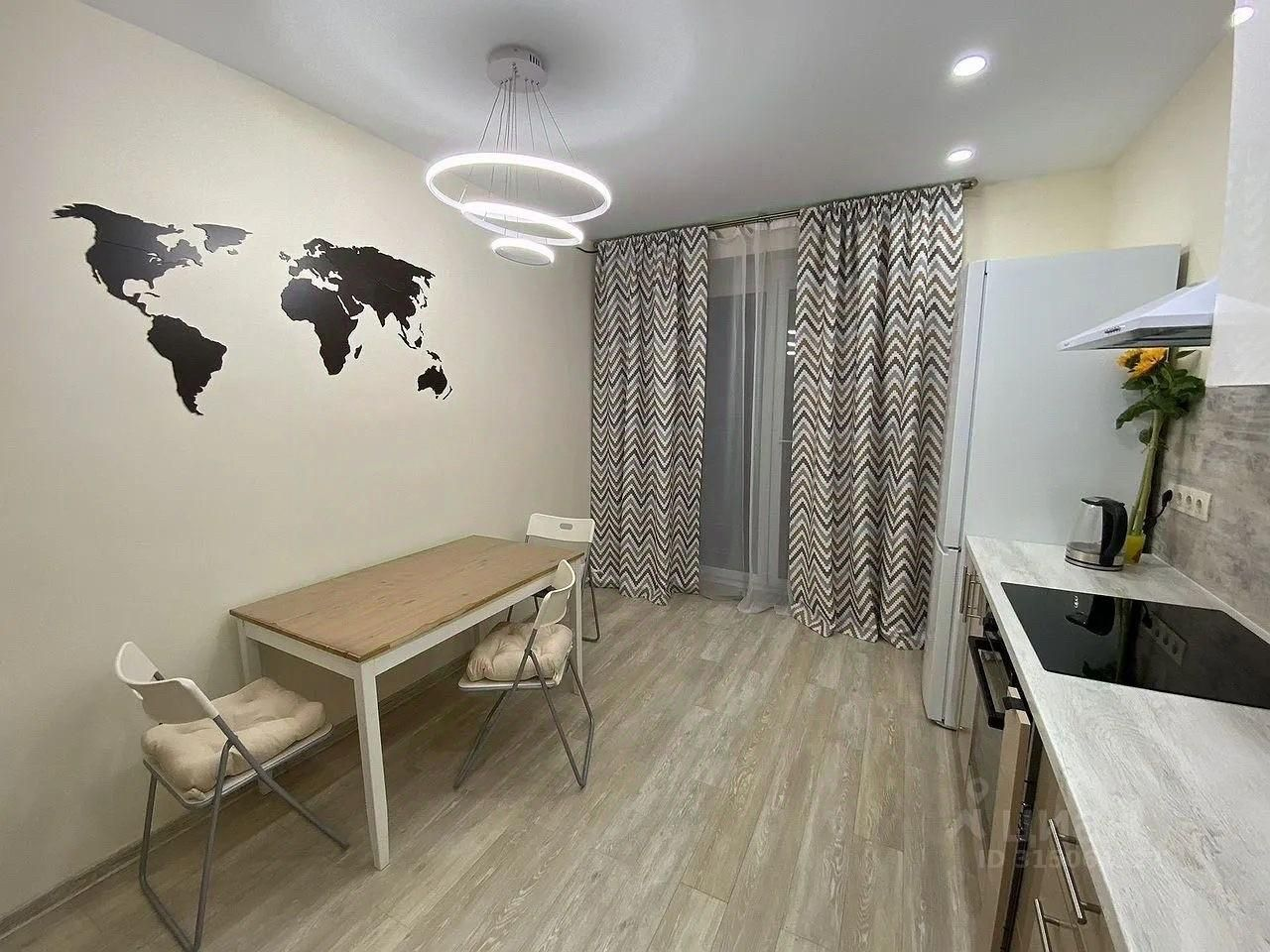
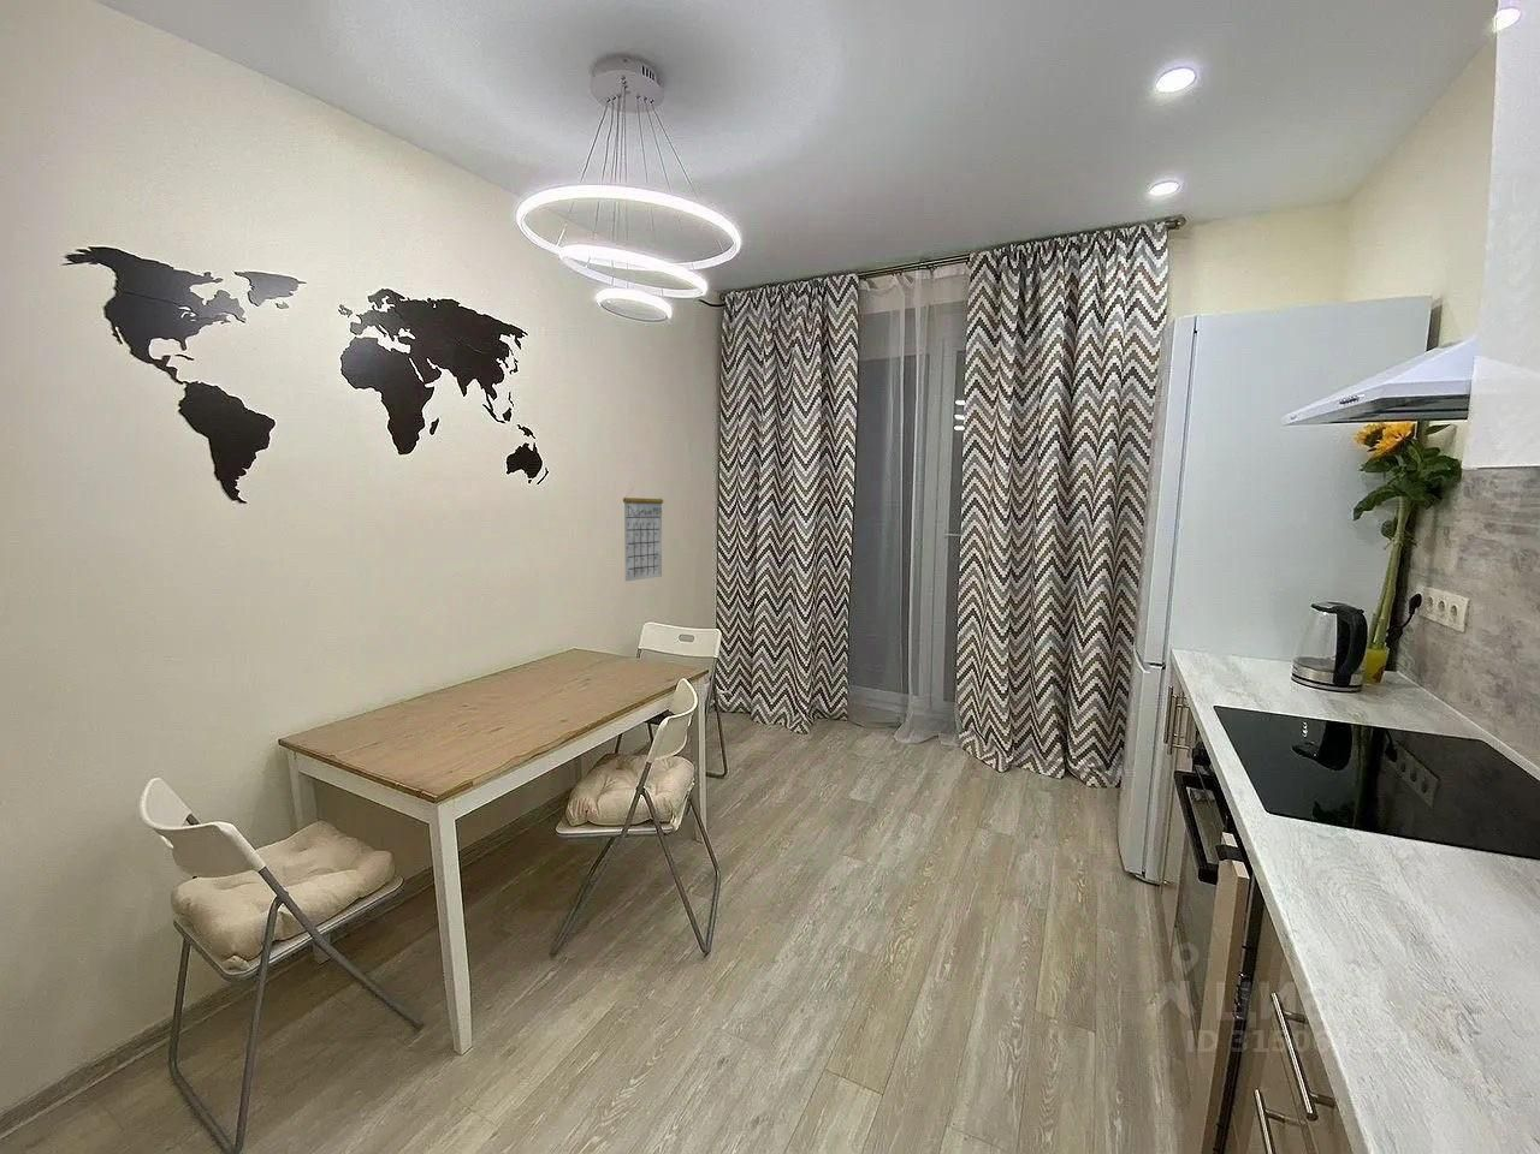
+ calendar [622,489,665,582]
